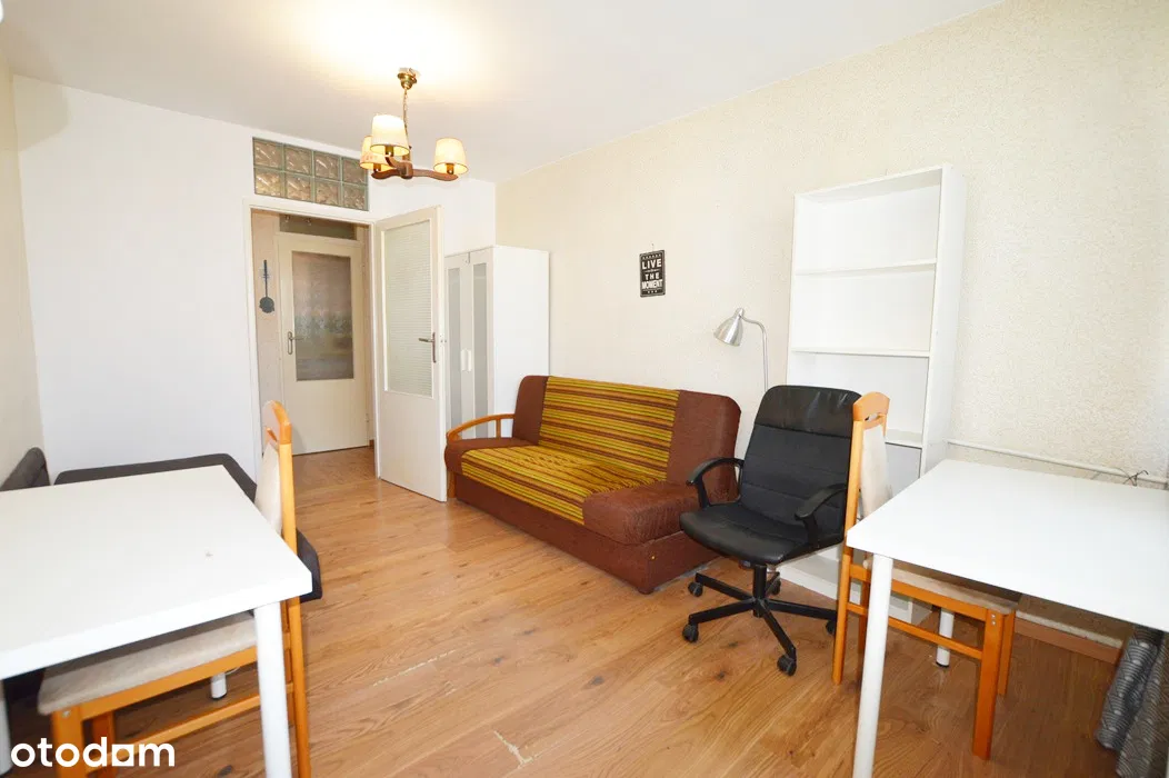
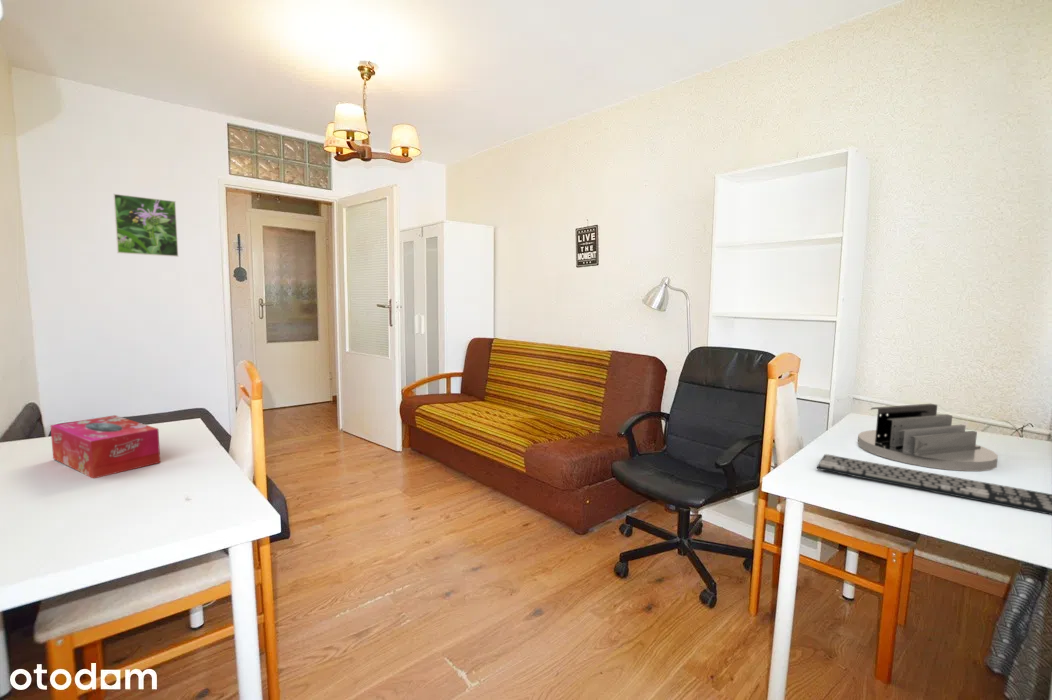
+ keyboard [816,453,1052,516]
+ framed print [112,193,179,258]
+ tissue box [49,414,161,480]
+ desk organizer [857,403,999,472]
